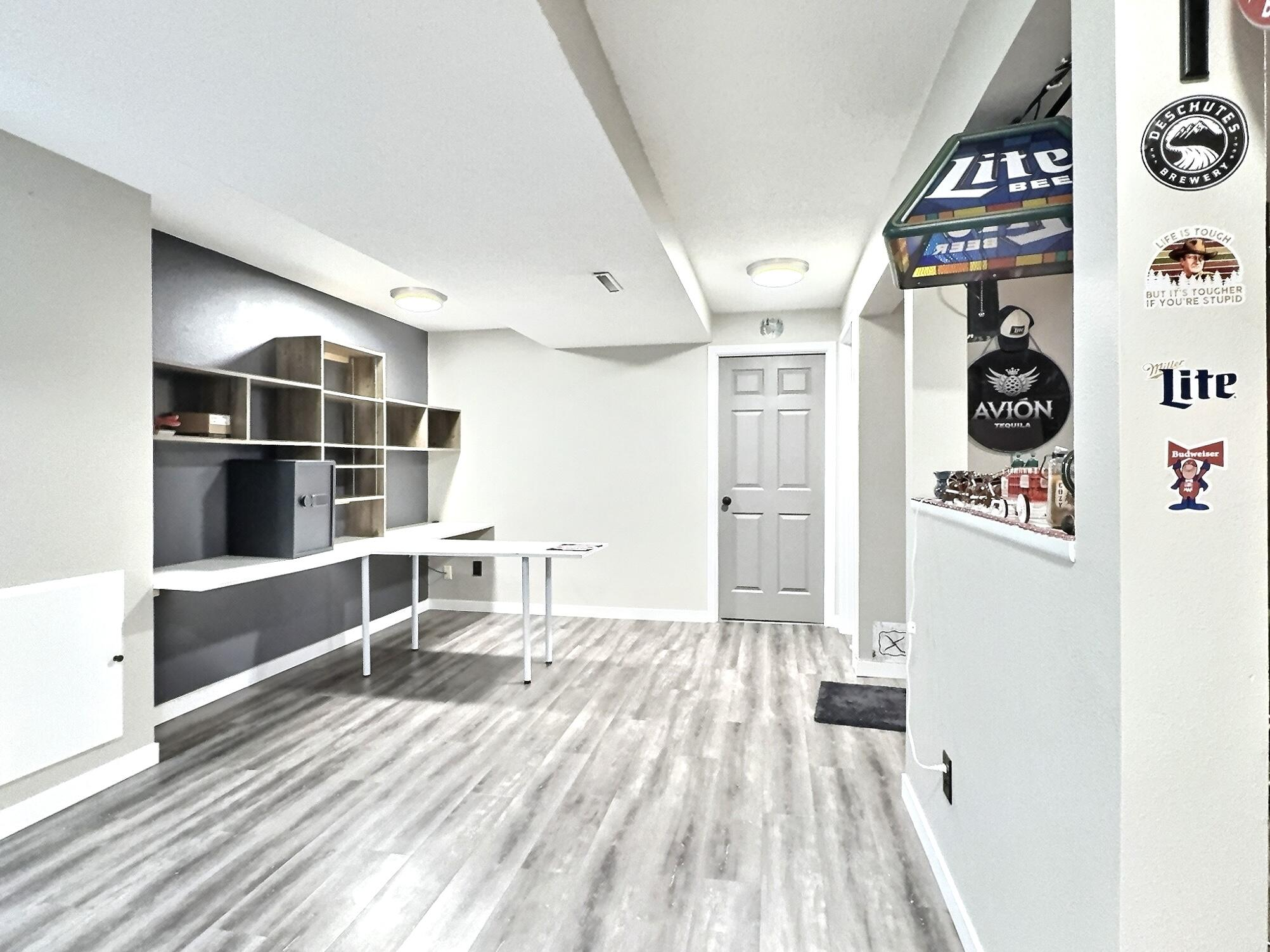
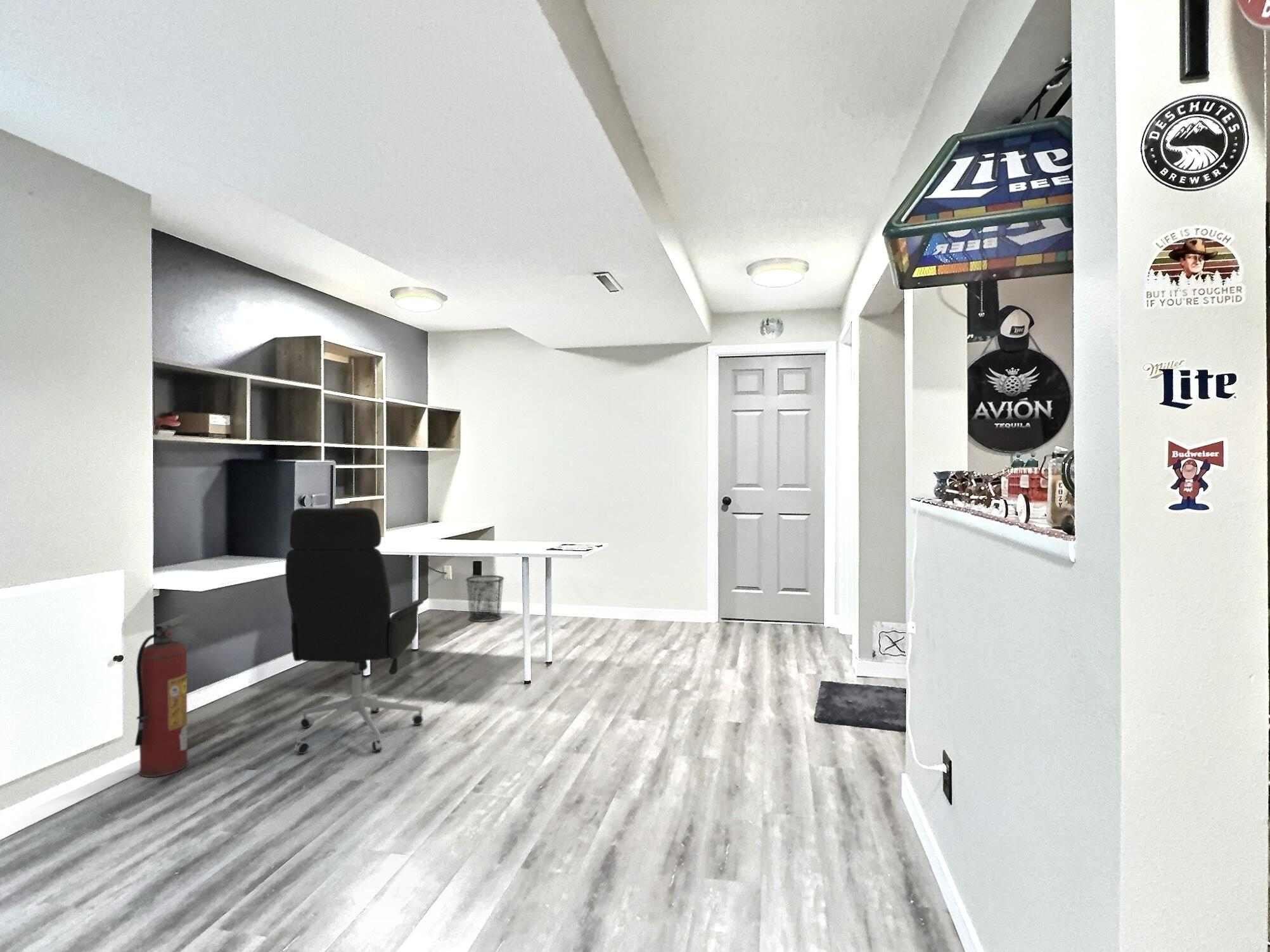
+ fire extinguisher [134,614,191,778]
+ office chair [285,507,425,754]
+ waste bin [465,574,504,623]
